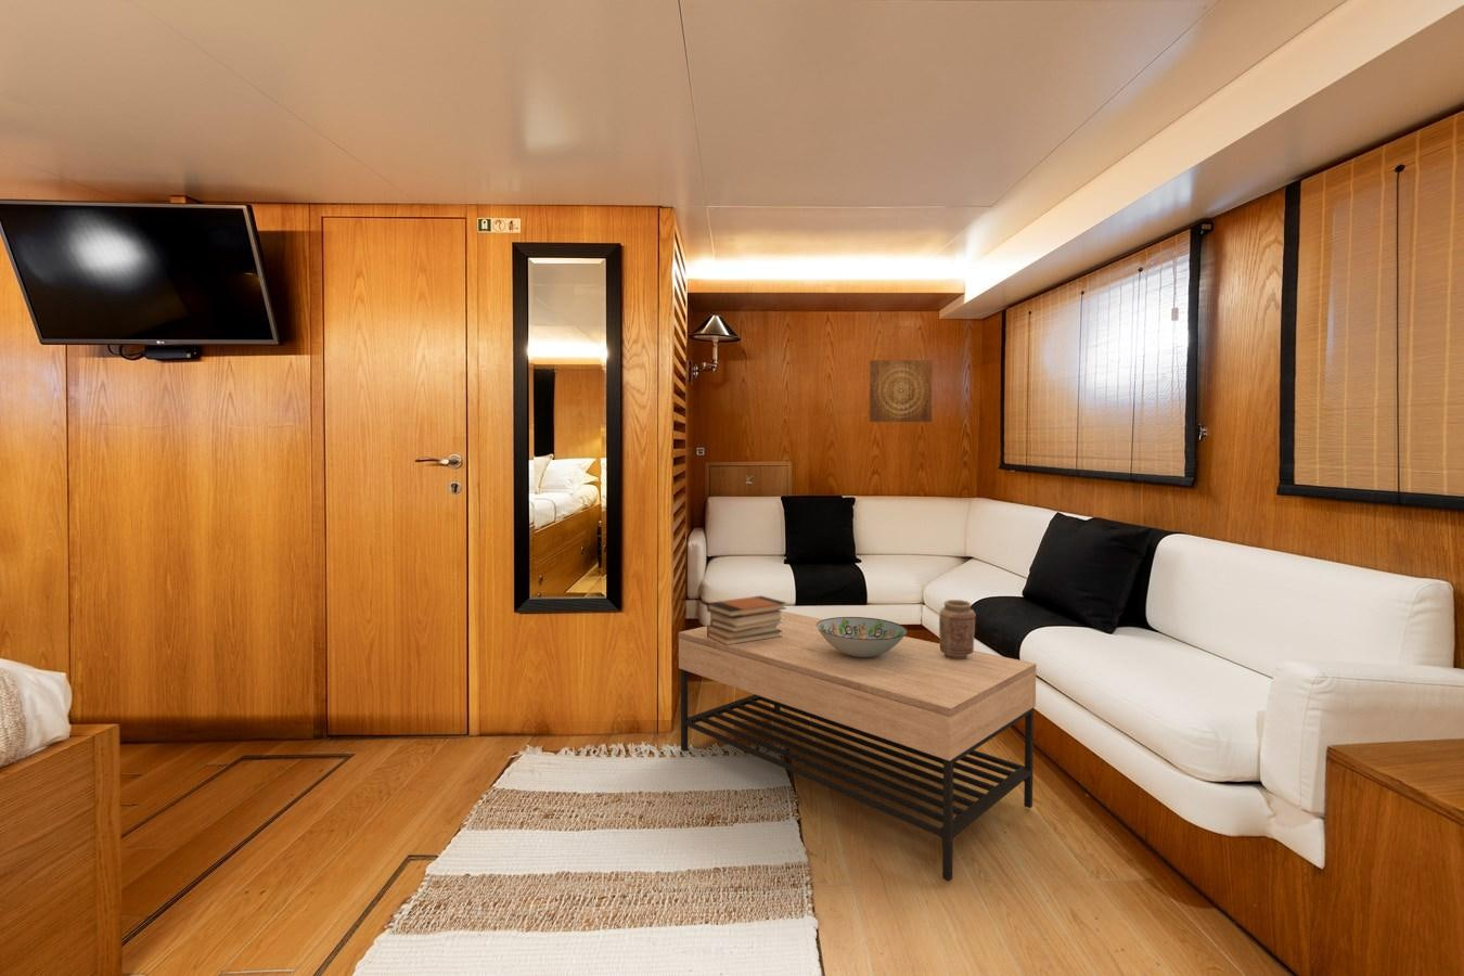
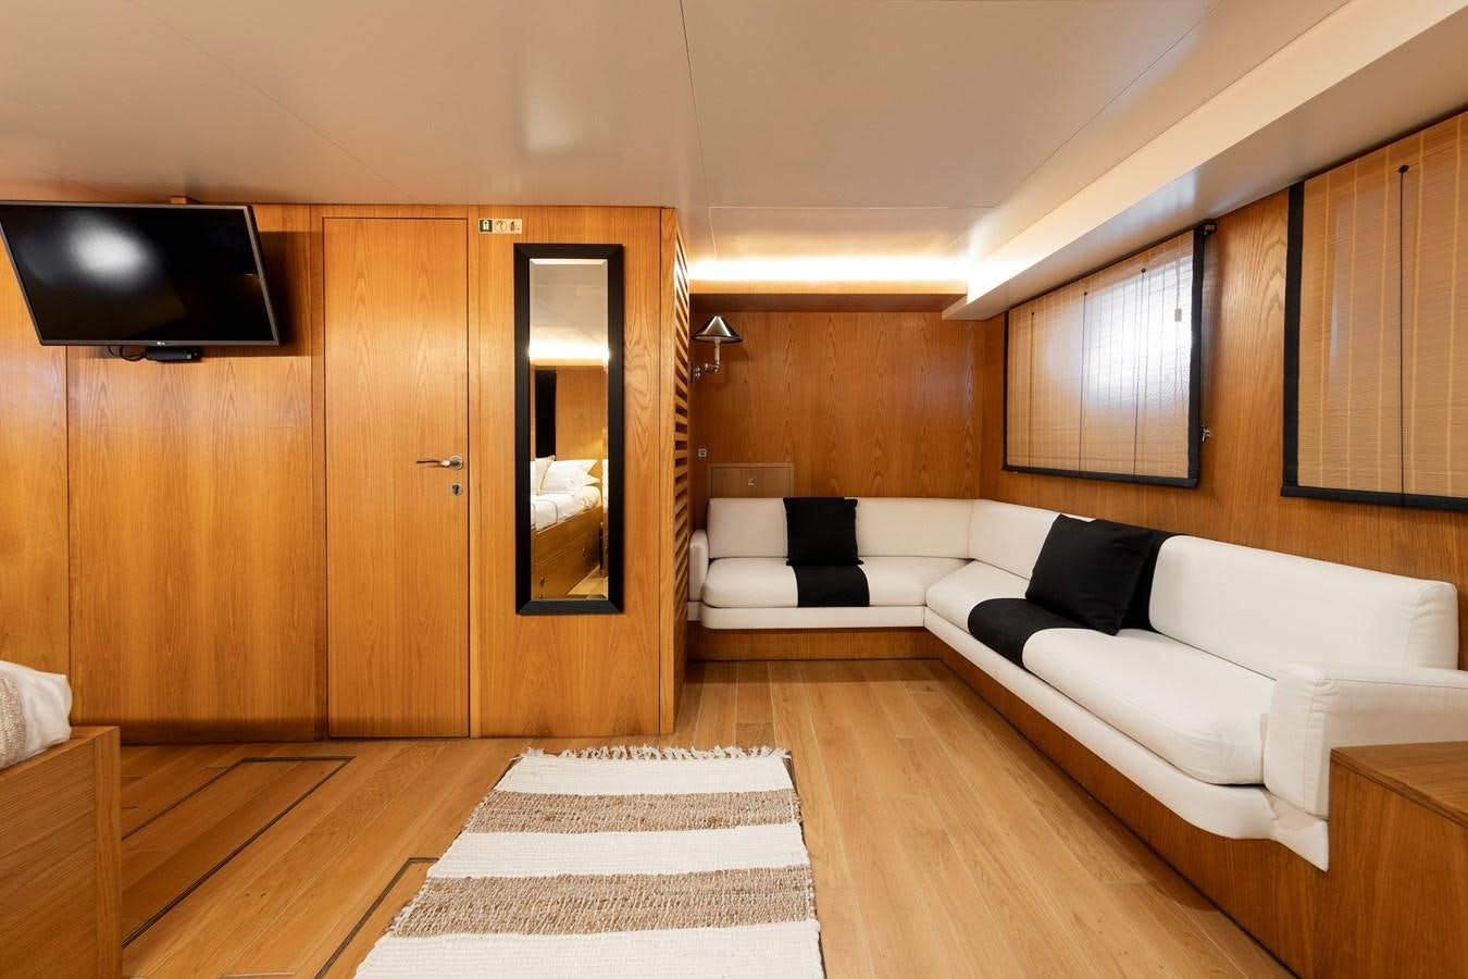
- book stack [706,595,788,645]
- wall art [868,359,932,423]
- coffee table [678,610,1037,882]
- vase [938,599,977,659]
- decorative bowl [817,615,908,658]
